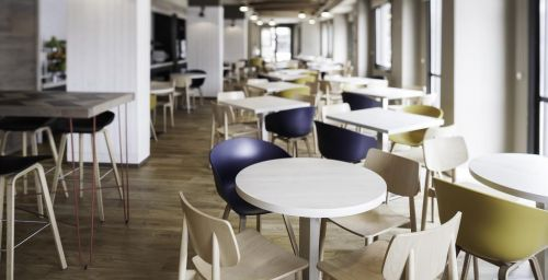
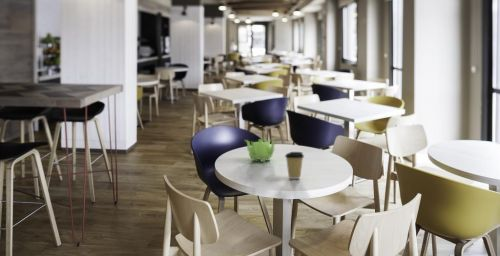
+ teapot [244,138,277,163]
+ coffee cup [284,151,305,180]
